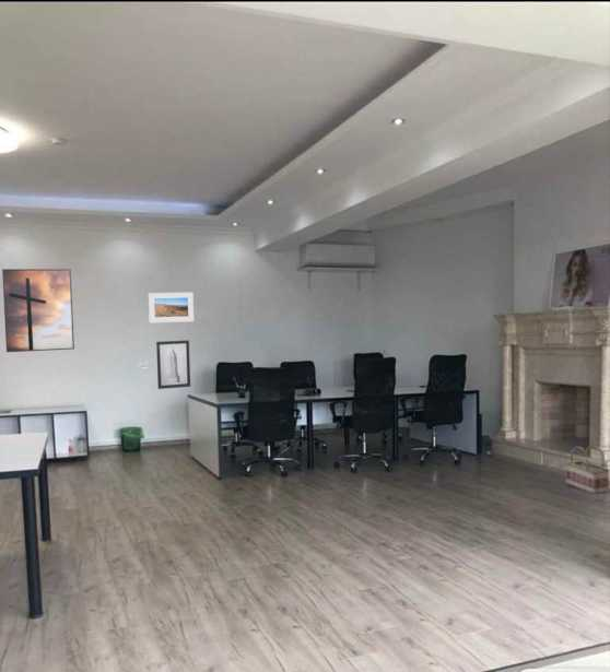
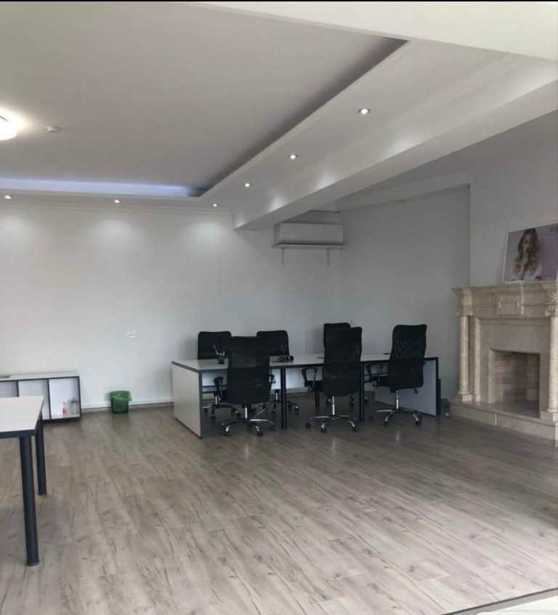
- basket [564,444,610,495]
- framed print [1,268,75,353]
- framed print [148,292,195,323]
- wall art [155,339,191,390]
